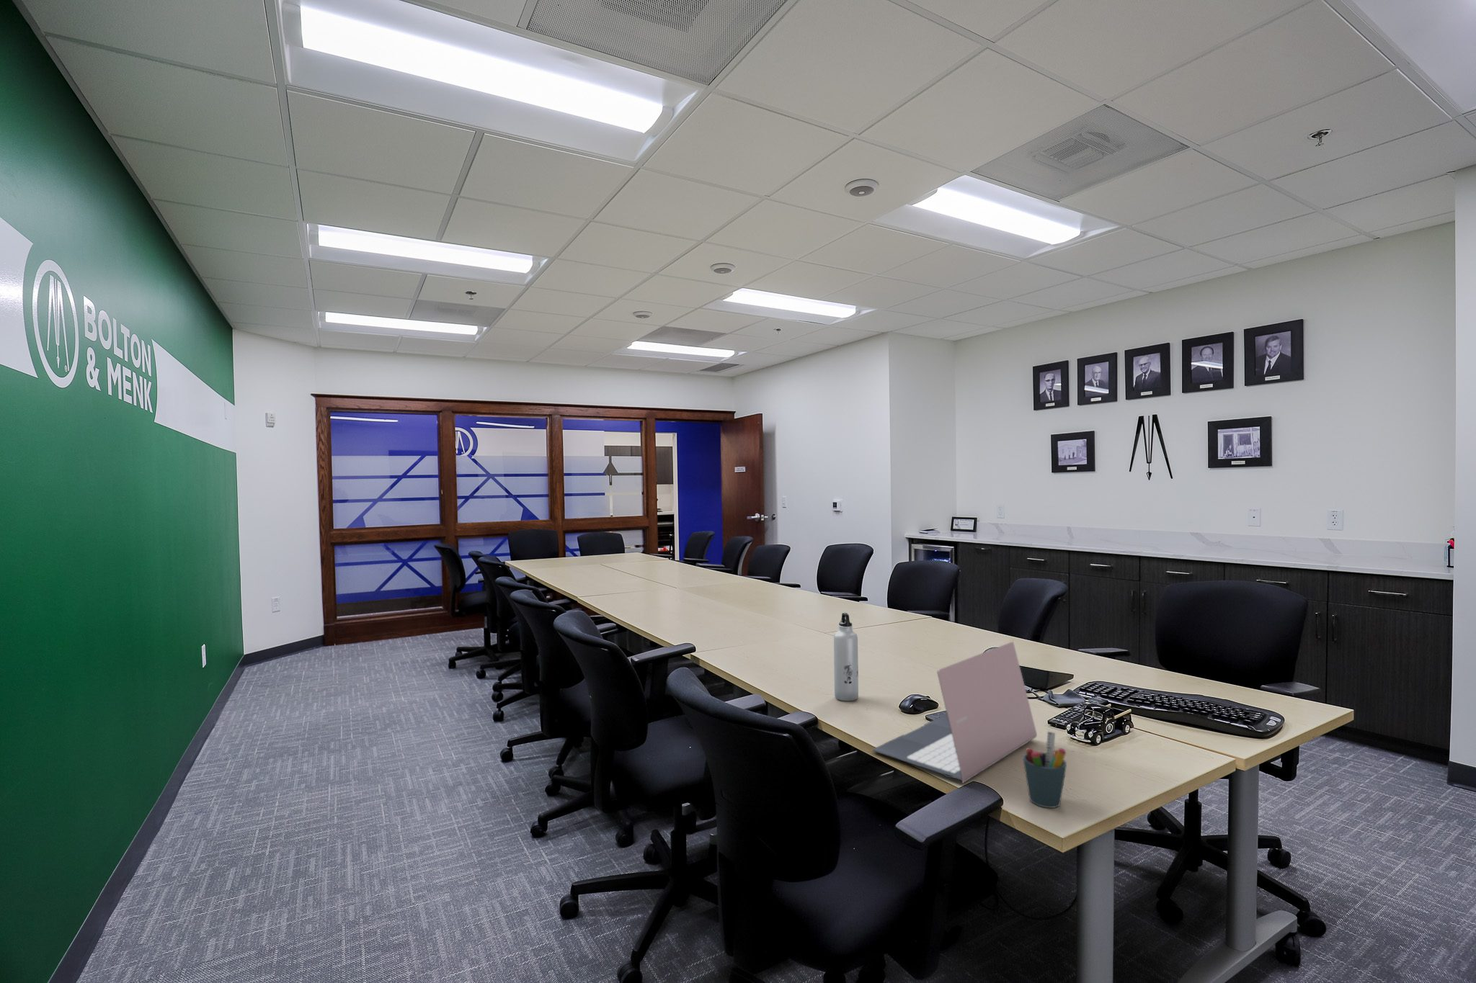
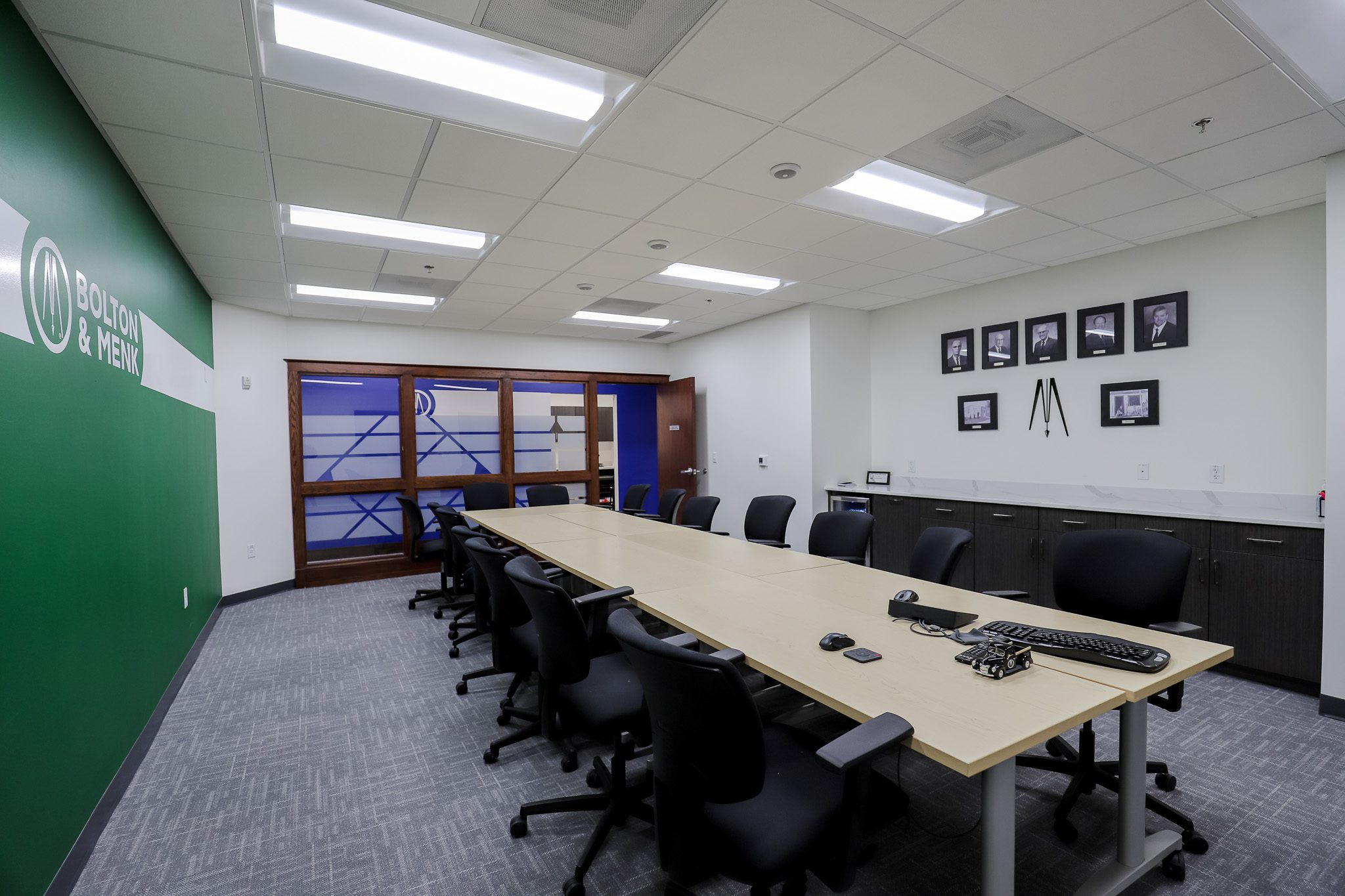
- water bottle [833,612,859,701]
- pen holder [1022,731,1068,809]
- laptop [872,641,1038,784]
